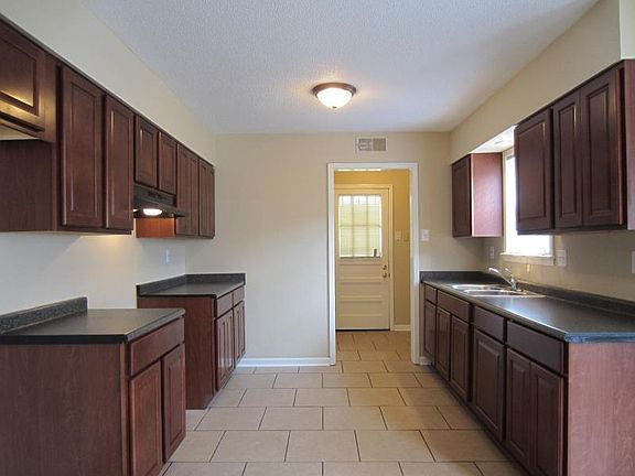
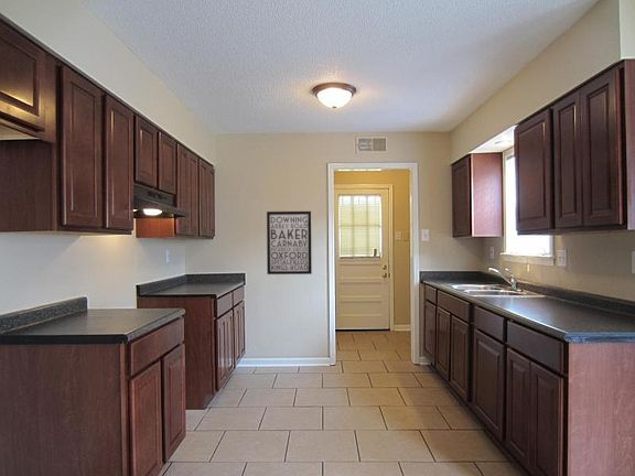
+ wall art [266,210,313,275]
